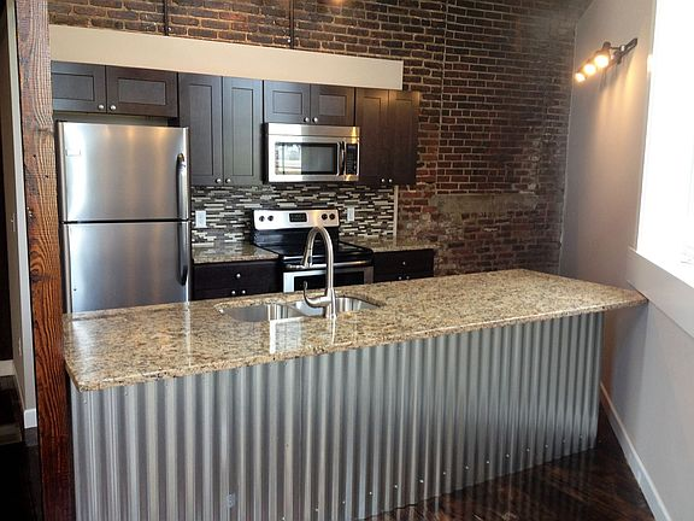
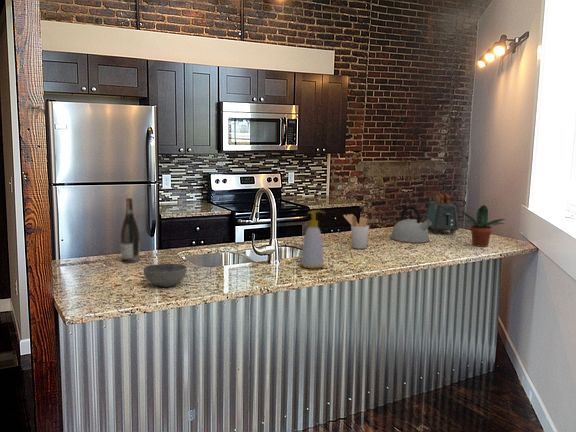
+ utensil holder [342,213,370,250]
+ toaster [424,193,460,235]
+ potted plant [459,204,507,248]
+ bowl [143,263,188,288]
+ wine bottle [120,197,140,264]
+ kettle [390,205,431,244]
+ soap bottle [299,209,326,270]
